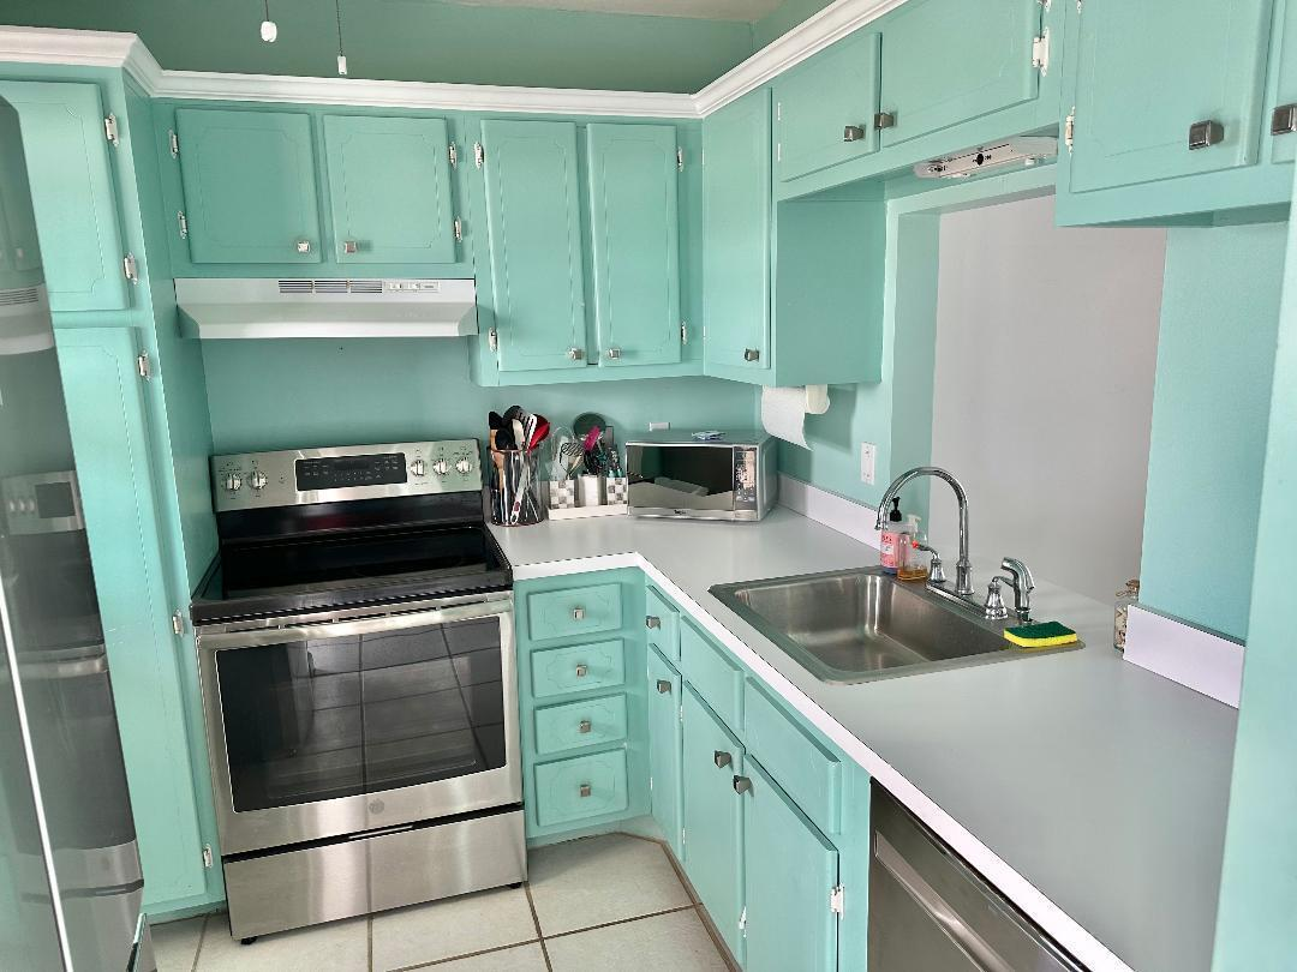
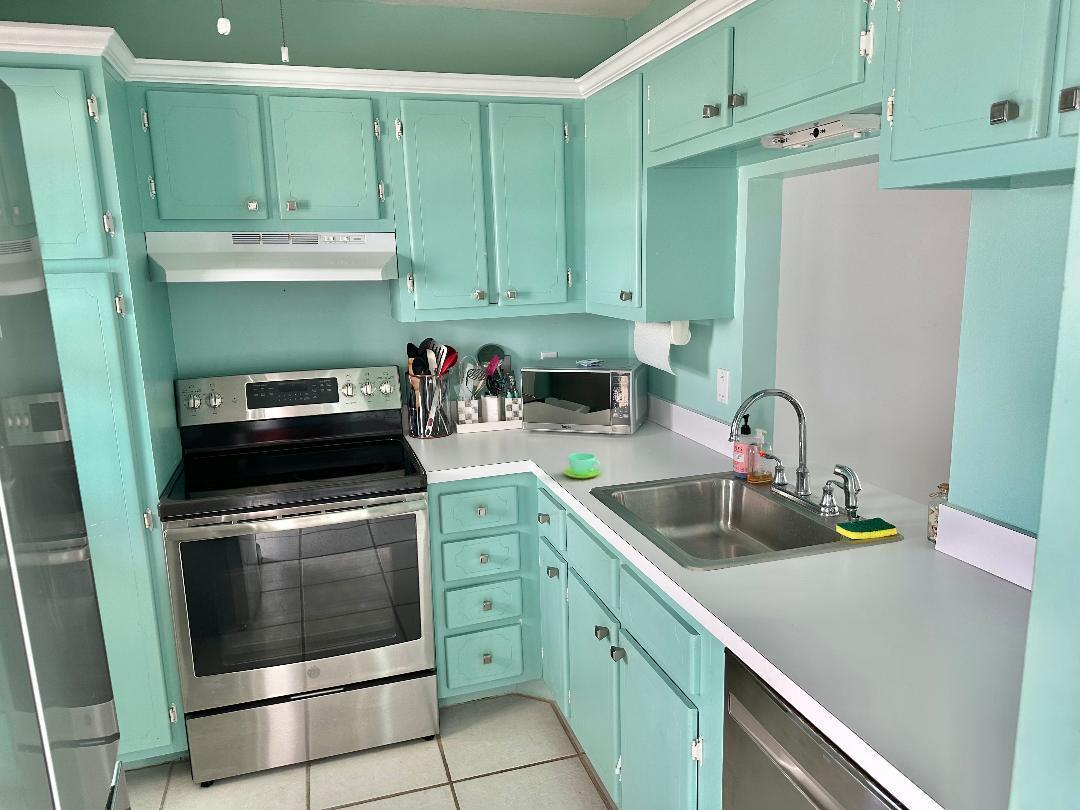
+ cup [563,452,601,479]
